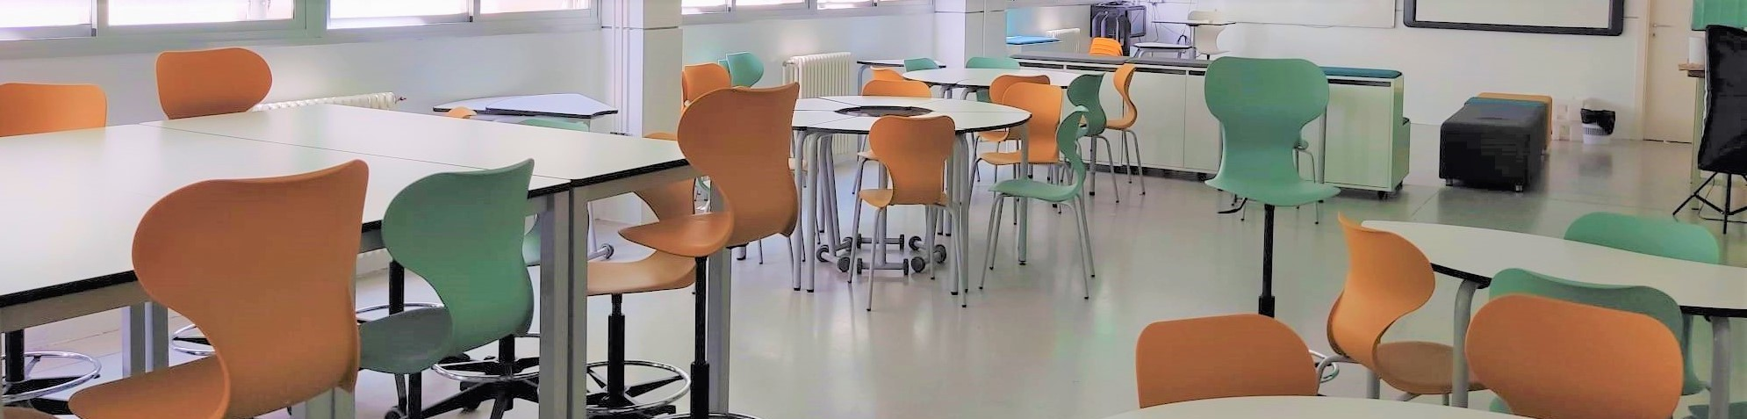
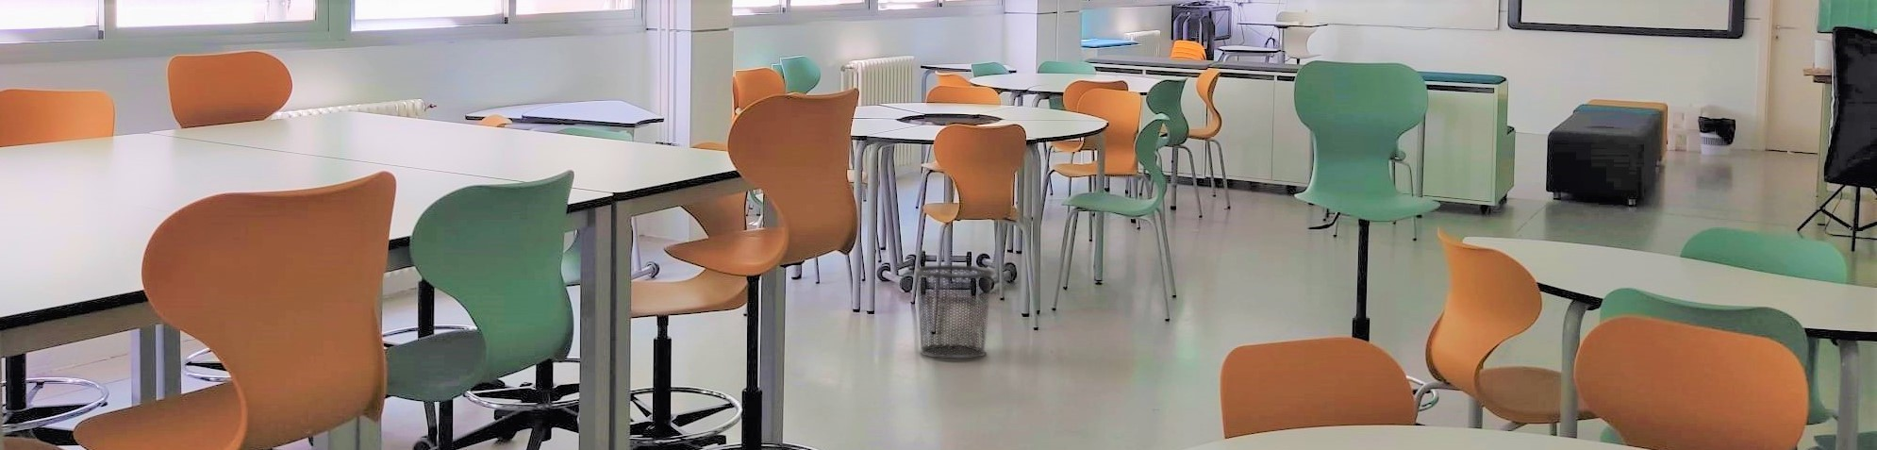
+ waste bin [915,264,995,359]
